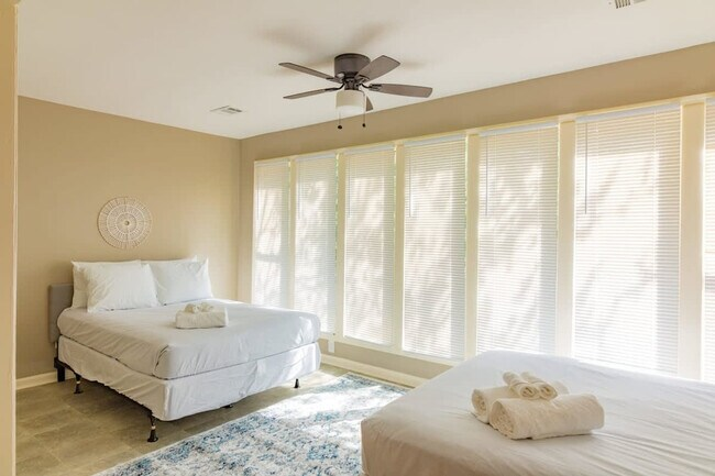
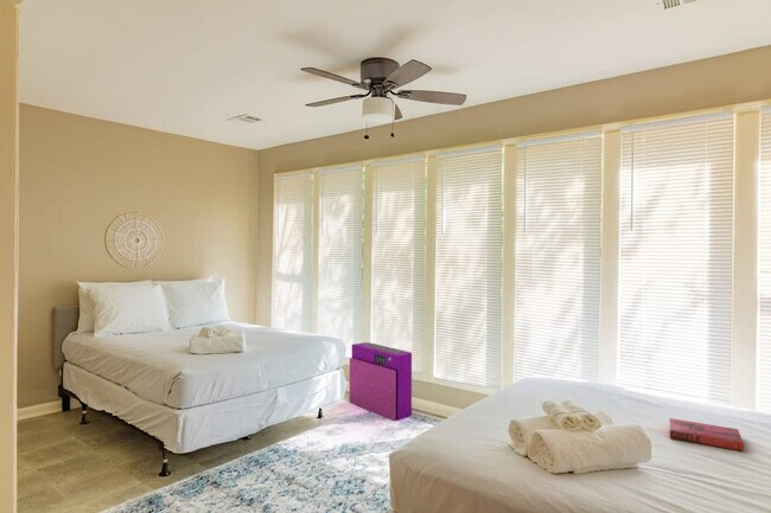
+ hardback book [669,417,745,453]
+ air purifier [349,341,413,422]
